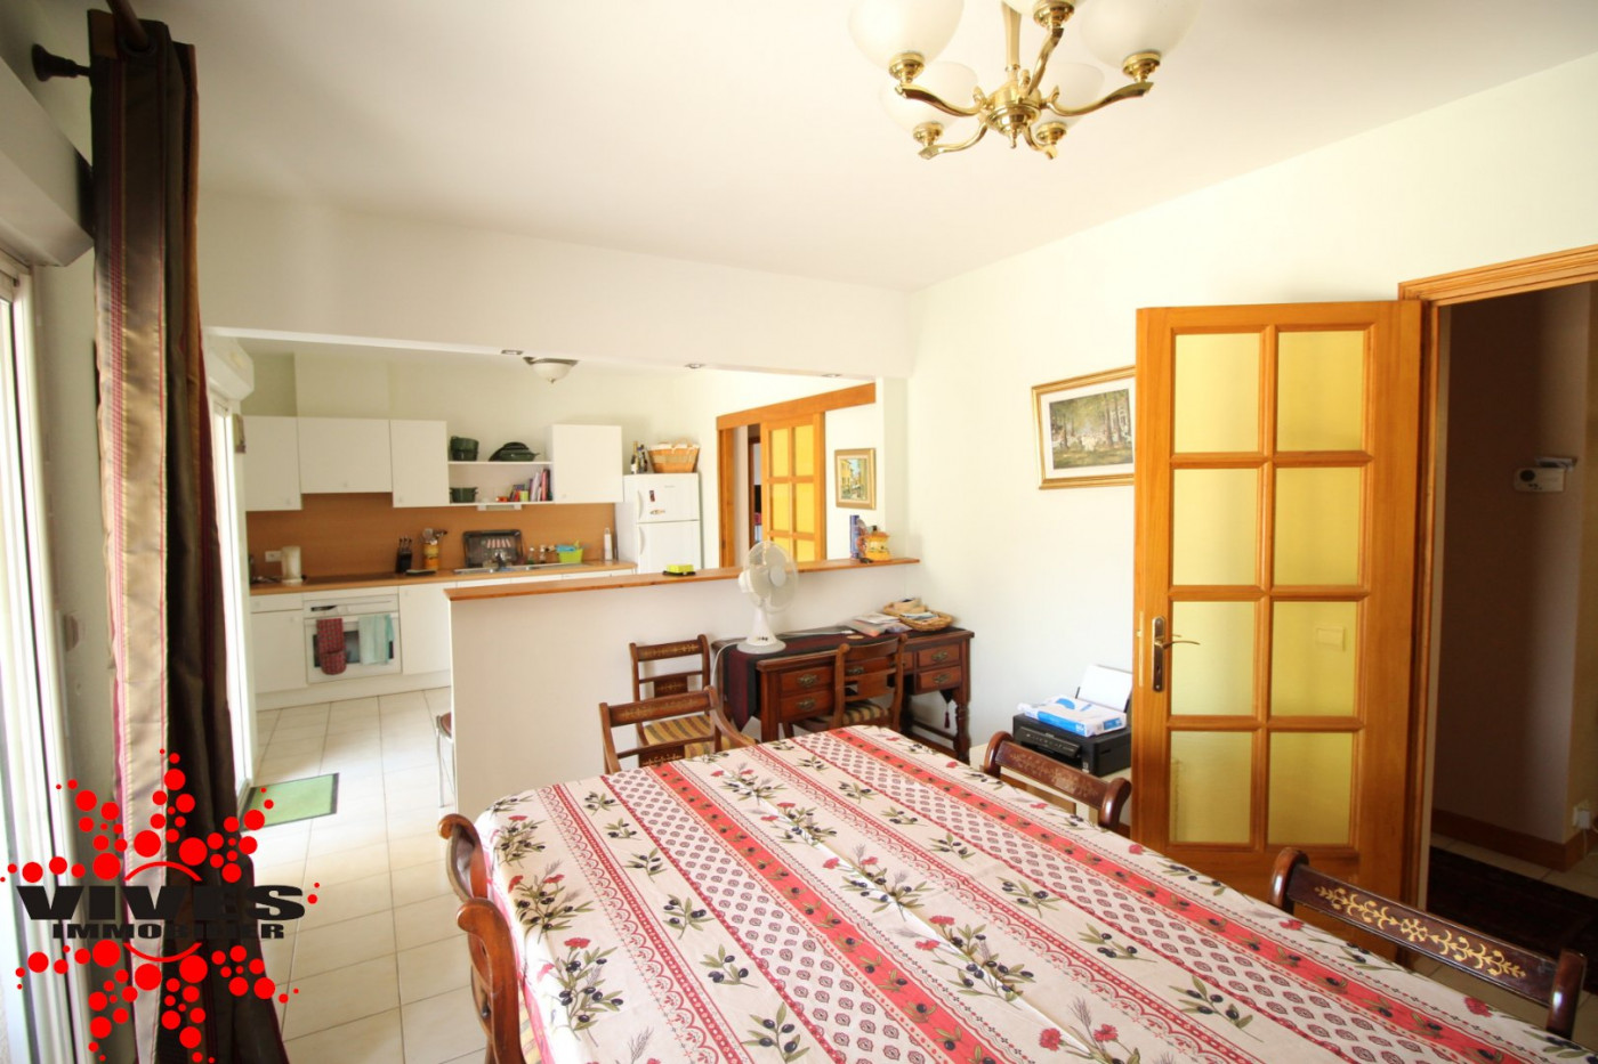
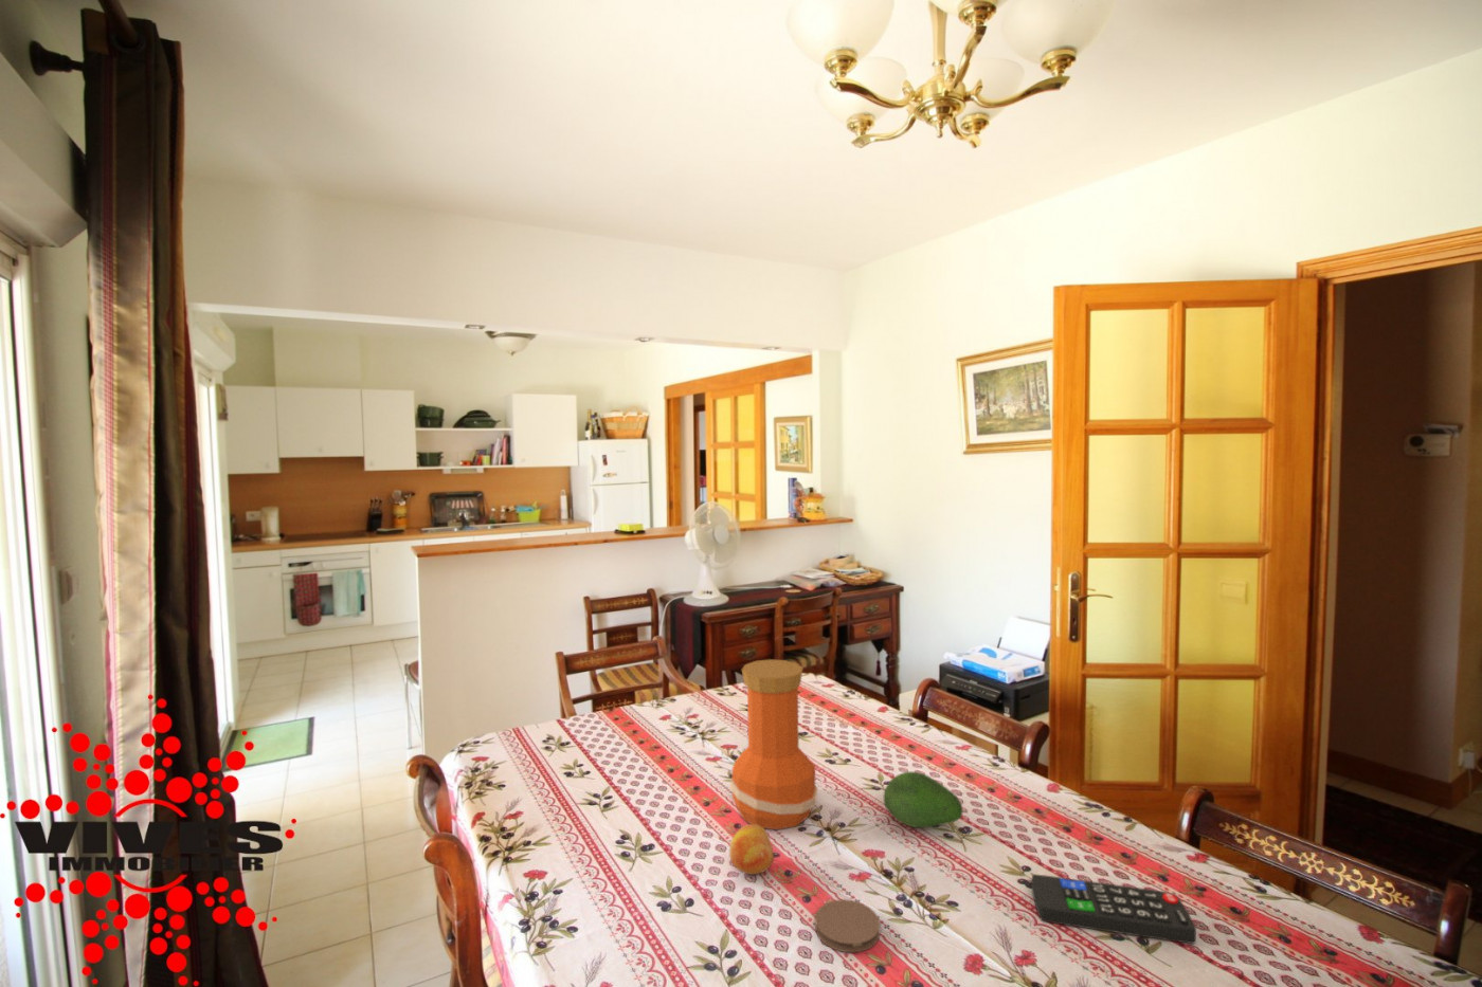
+ fruit [881,770,963,828]
+ fruit [728,823,775,876]
+ remote control [1031,874,1198,945]
+ coaster [814,898,880,954]
+ vase [729,658,819,831]
